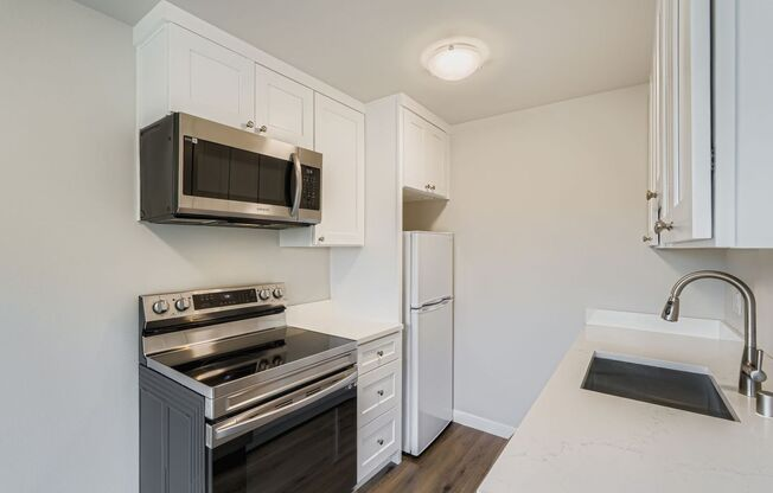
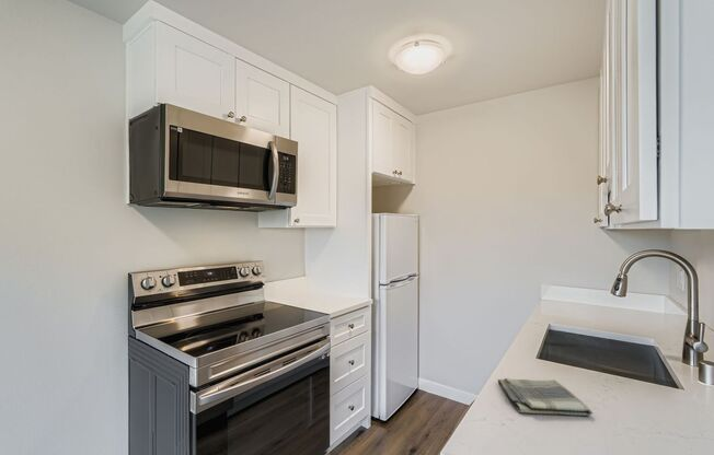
+ dish towel [497,377,594,417]
